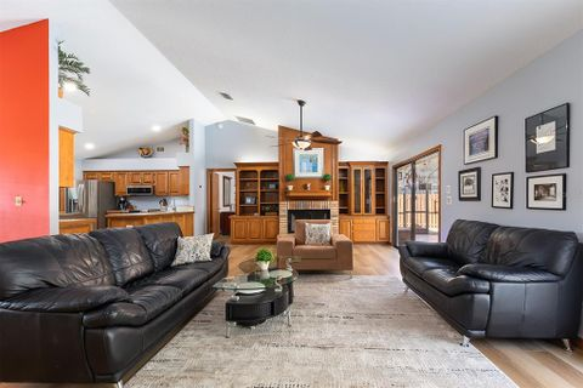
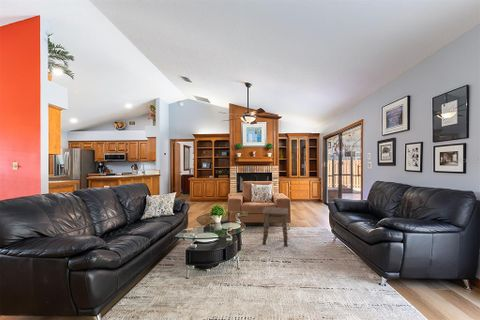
+ side table [261,206,289,247]
